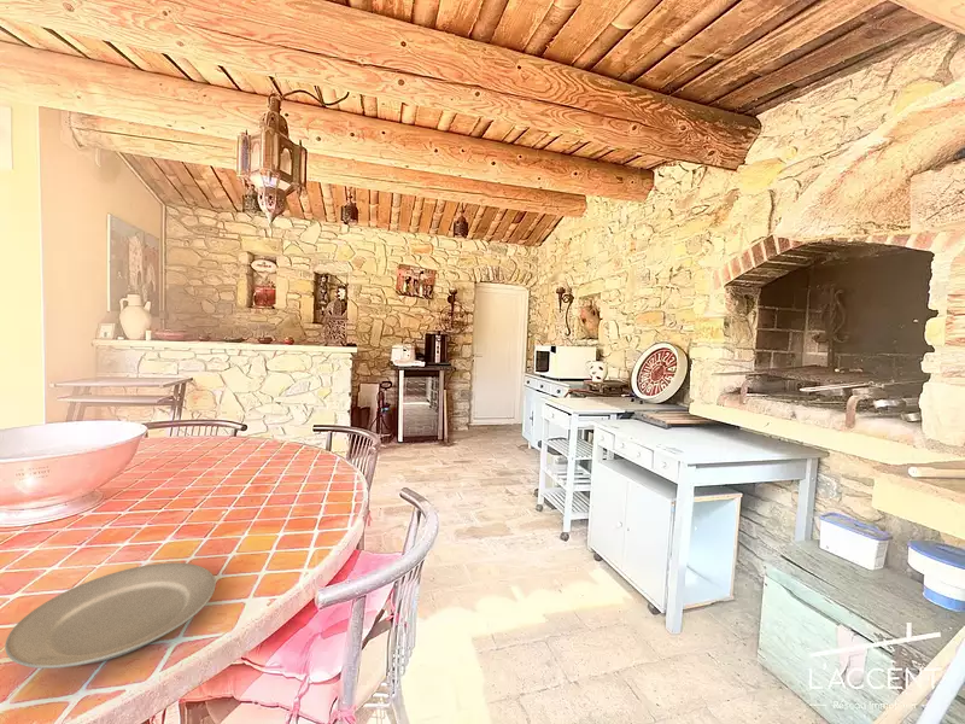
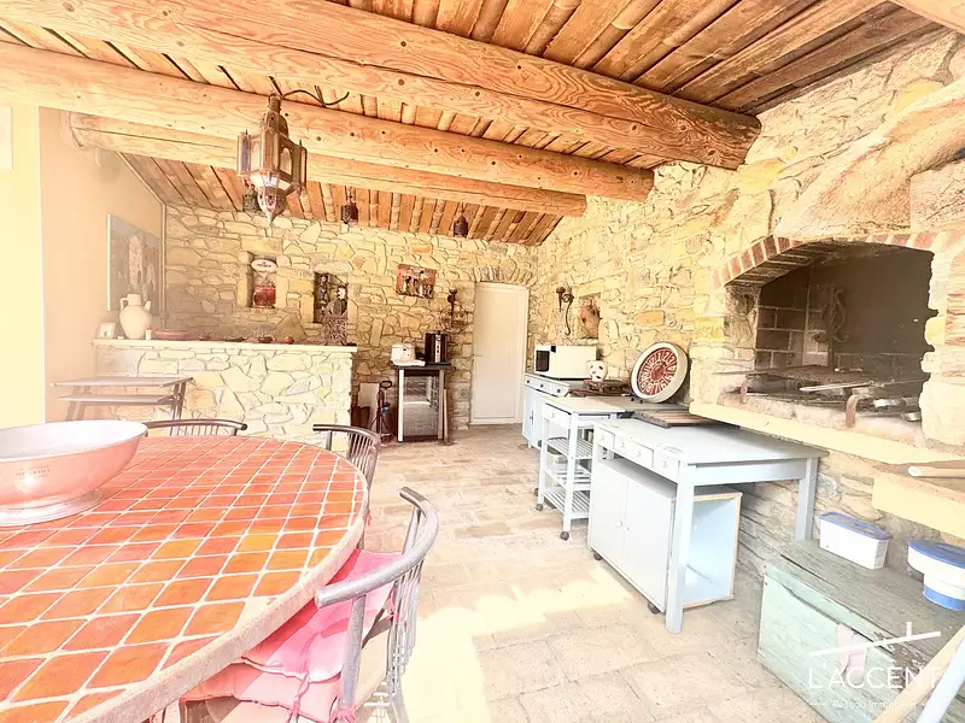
- plate [4,561,217,670]
